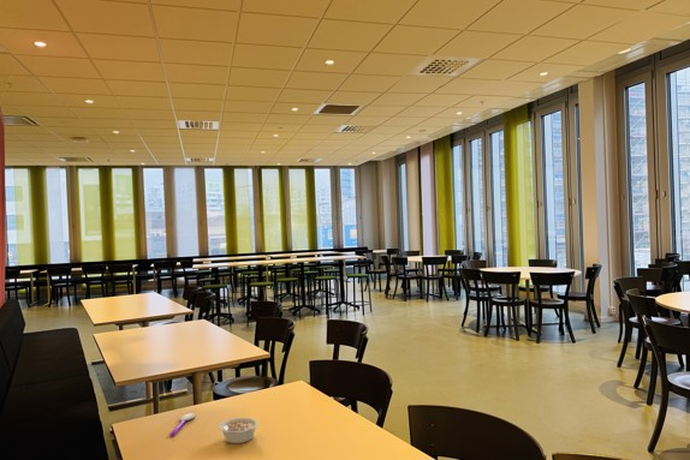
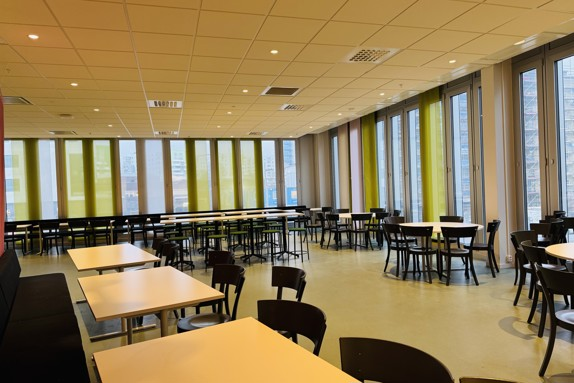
- spoon [169,412,196,437]
- legume [218,417,260,444]
